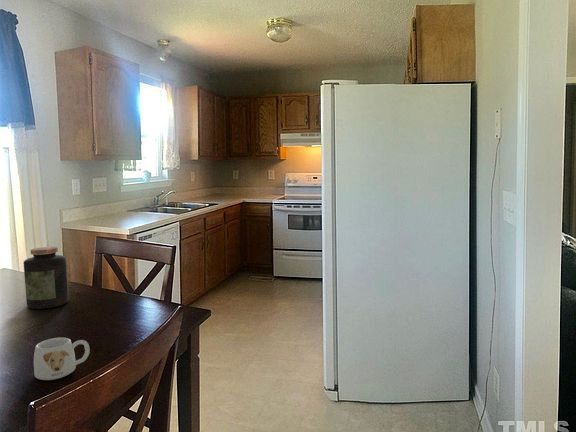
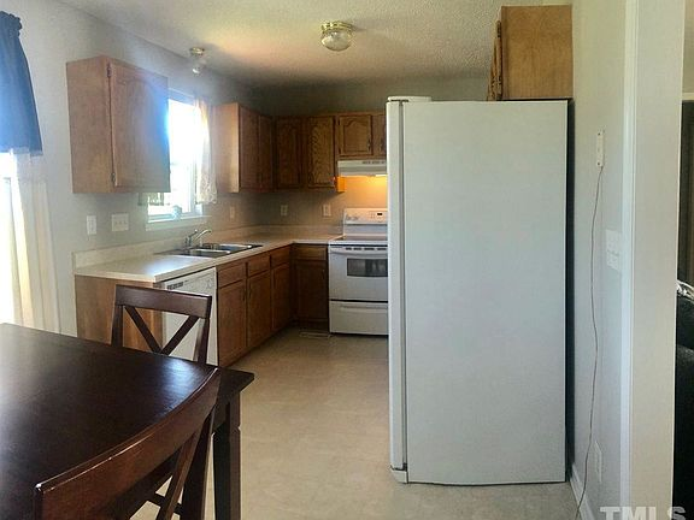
- mug [33,337,91,381]
- jar [22,246,70,310]
